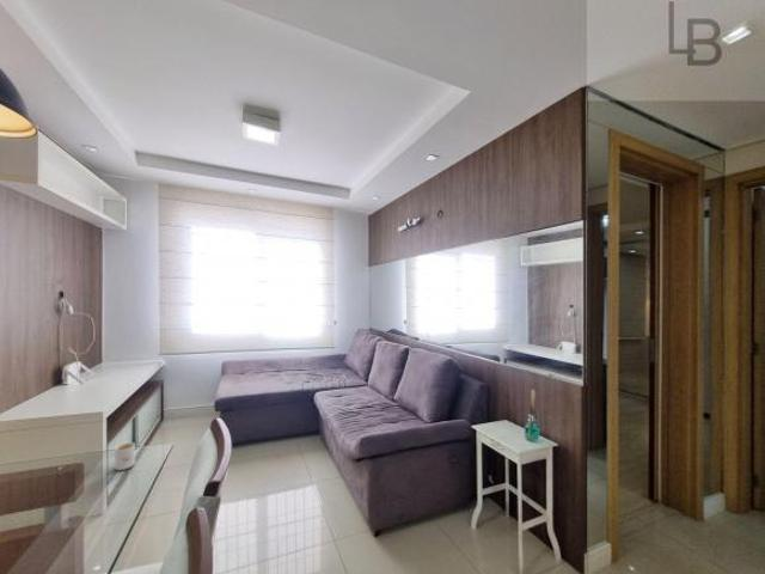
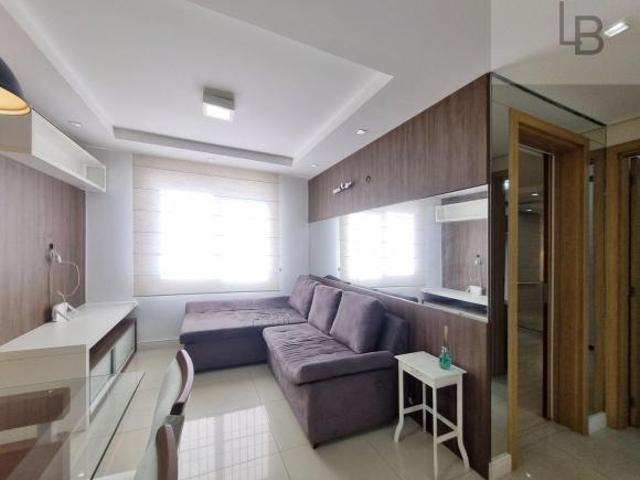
- mug [106,441,136,471]
